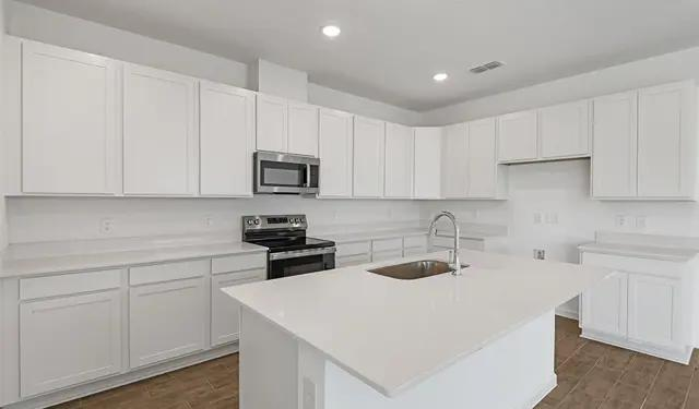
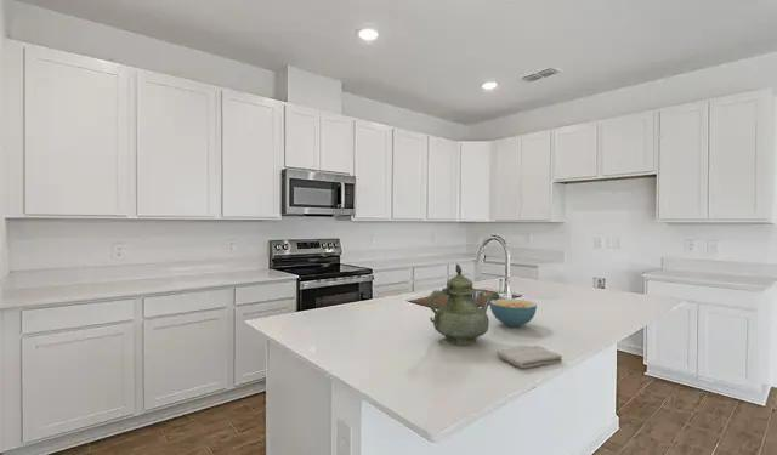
+ cereal bowl [489,297,538,329]
+ teapot [427,263,500,346]
+ washcloth [495,345,563,369]
